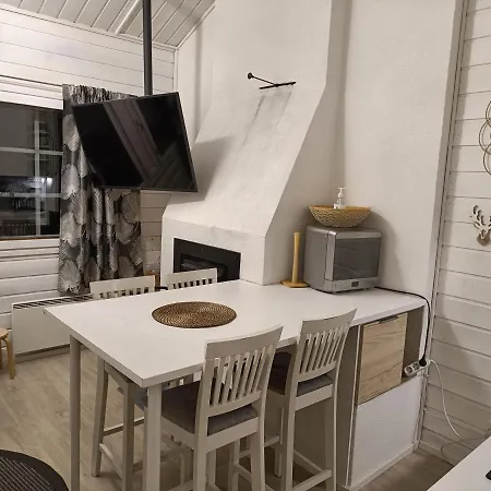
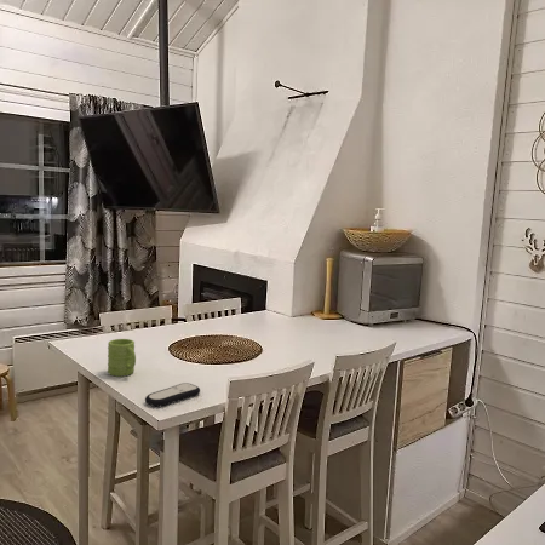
+ remote control [144,382,201,408]
+ mug [107,338,137,378]
